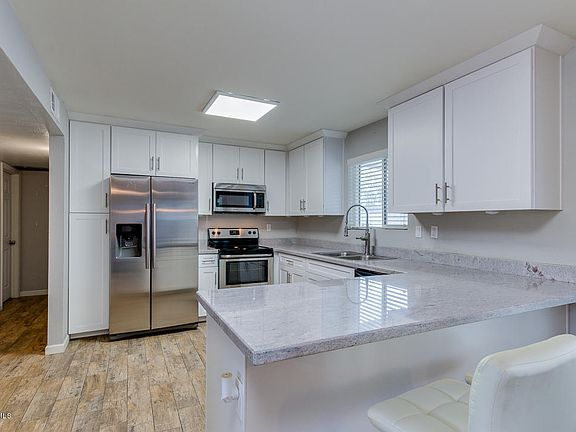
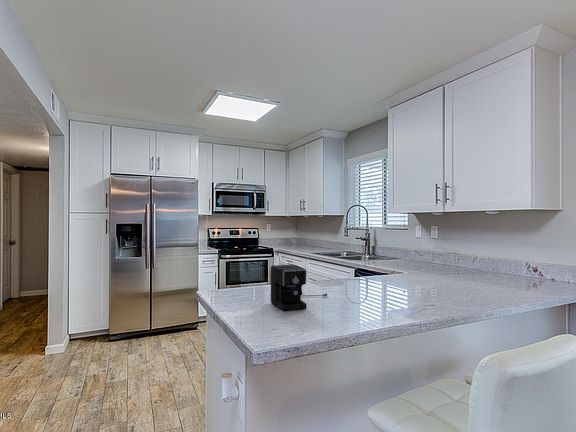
+ coffee maker [270,264,328,312]
